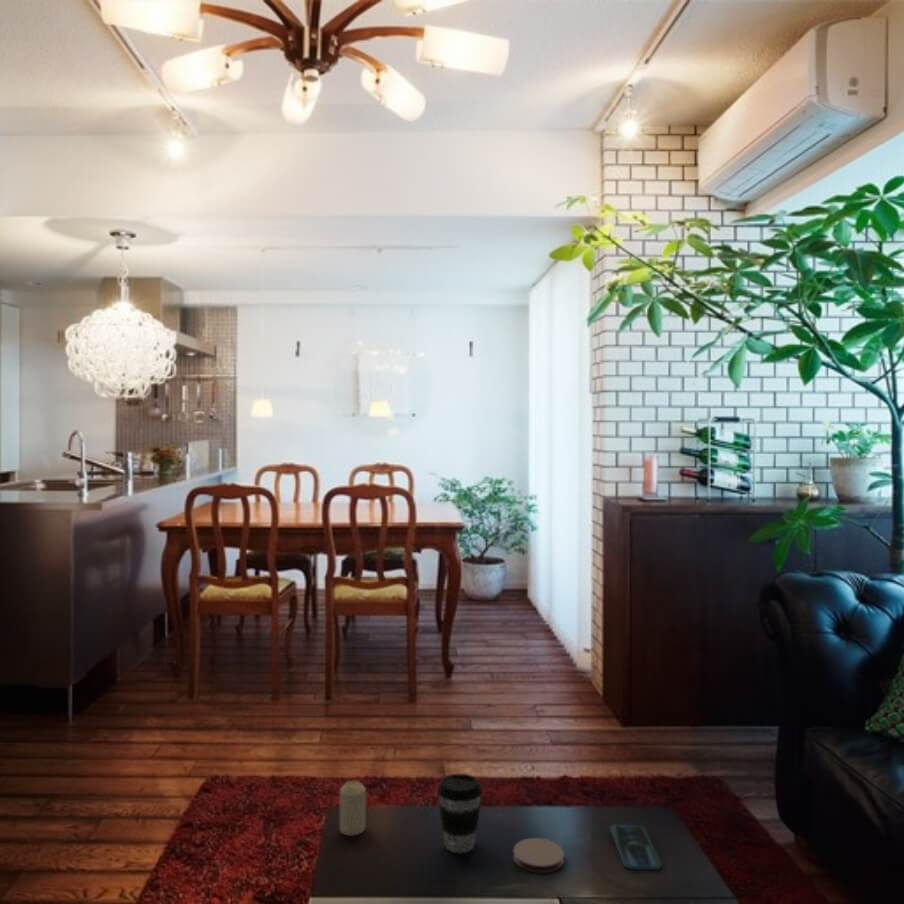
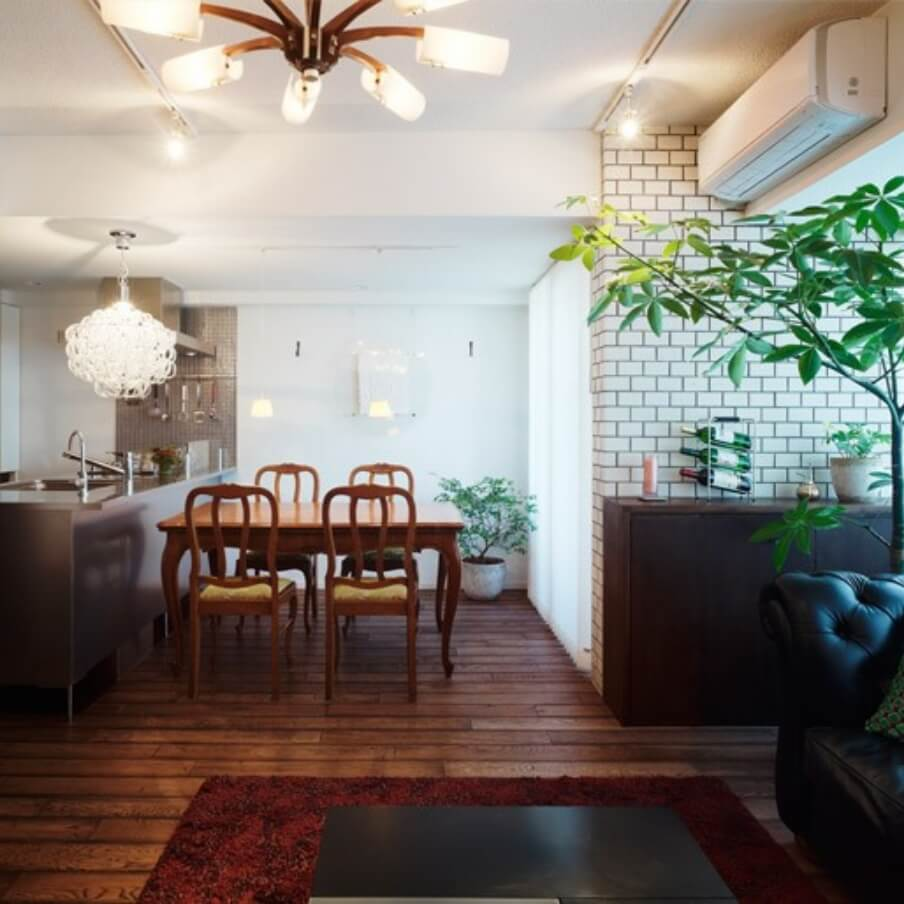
- smartphone [609,824,662,871]
- candle [339,779,367,837]
- coaster [512,837,565,874]
- coffee cup [436,773,483,854]
